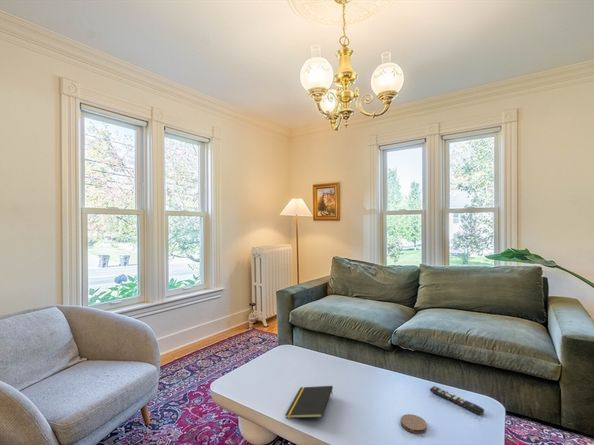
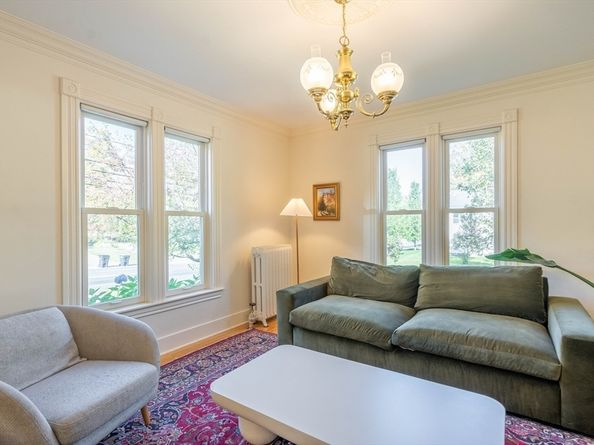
- coaster [400,413,427,434]
- remote control [429,385,485,416]
- notepad [284,385,334,419]
